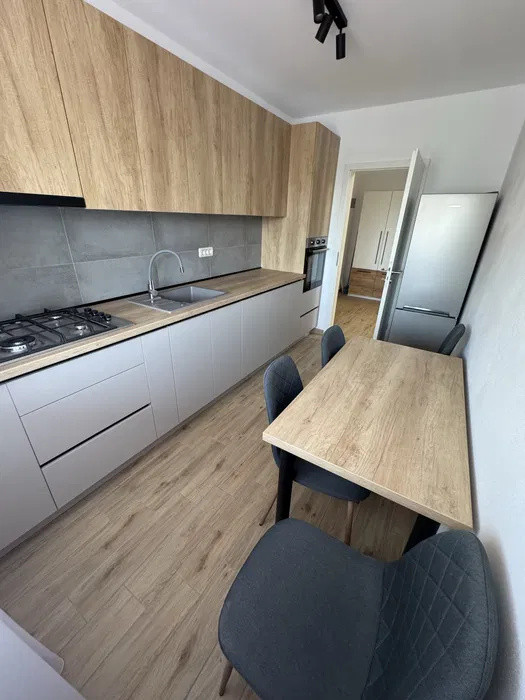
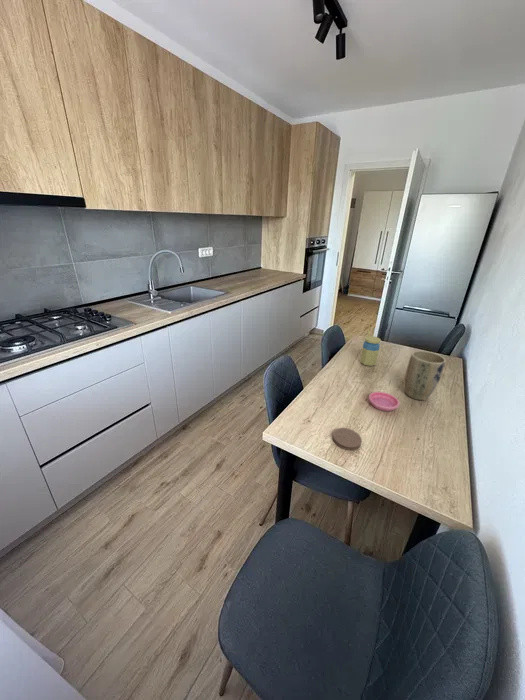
+ jar [359,335,382,367]
+ saucer [368,391,401,412]
+ coaster [332,427,363,451]
+ plant pot [404,350,447,401]
